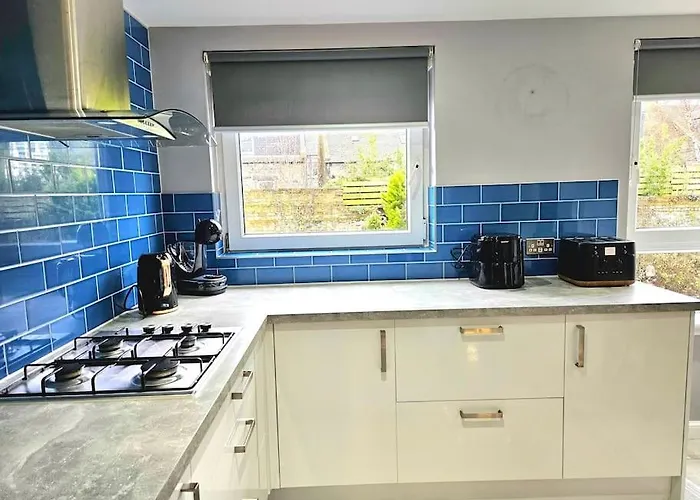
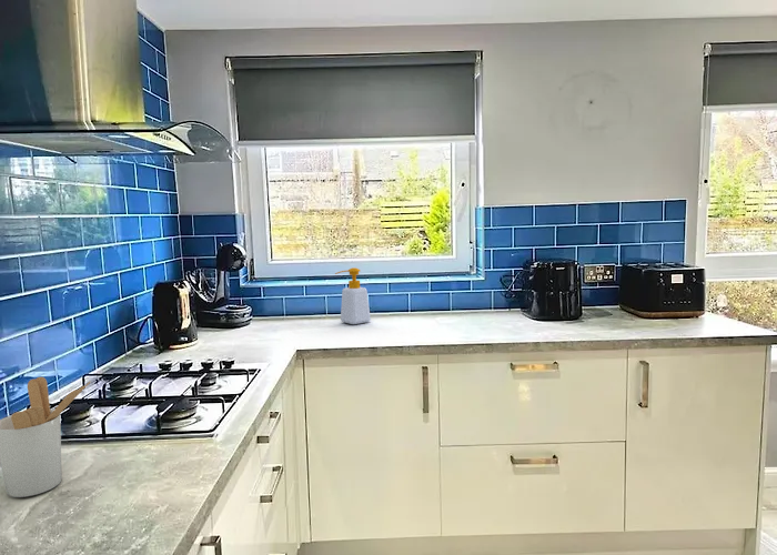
+ soap bottle [334,266,372,325]
+ utensil holder [0,376,91,498]
